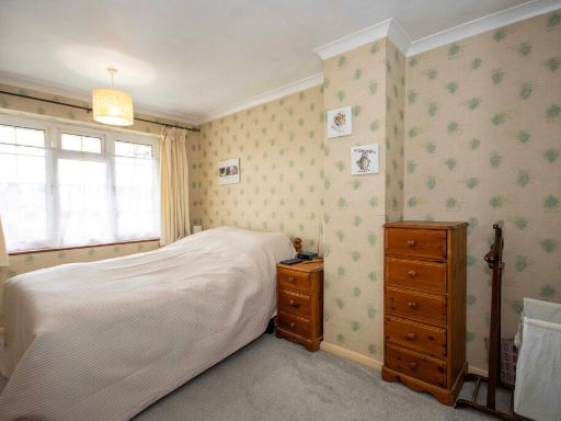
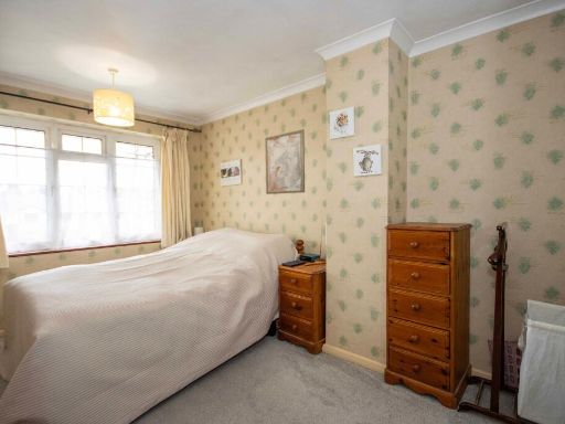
+ wall art [264,128,306,195]
